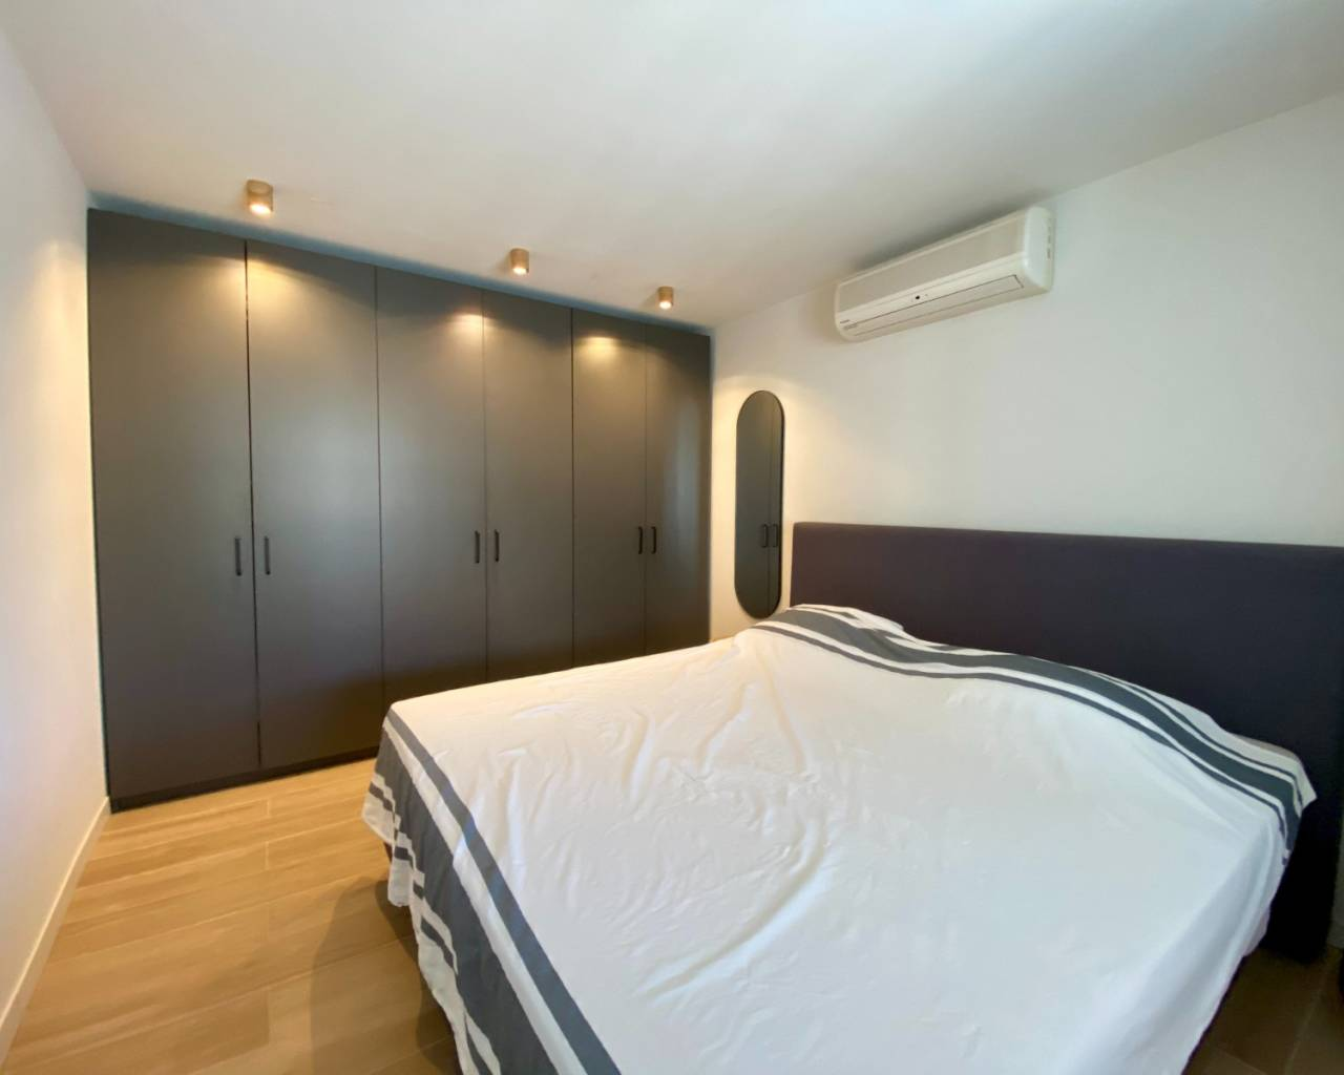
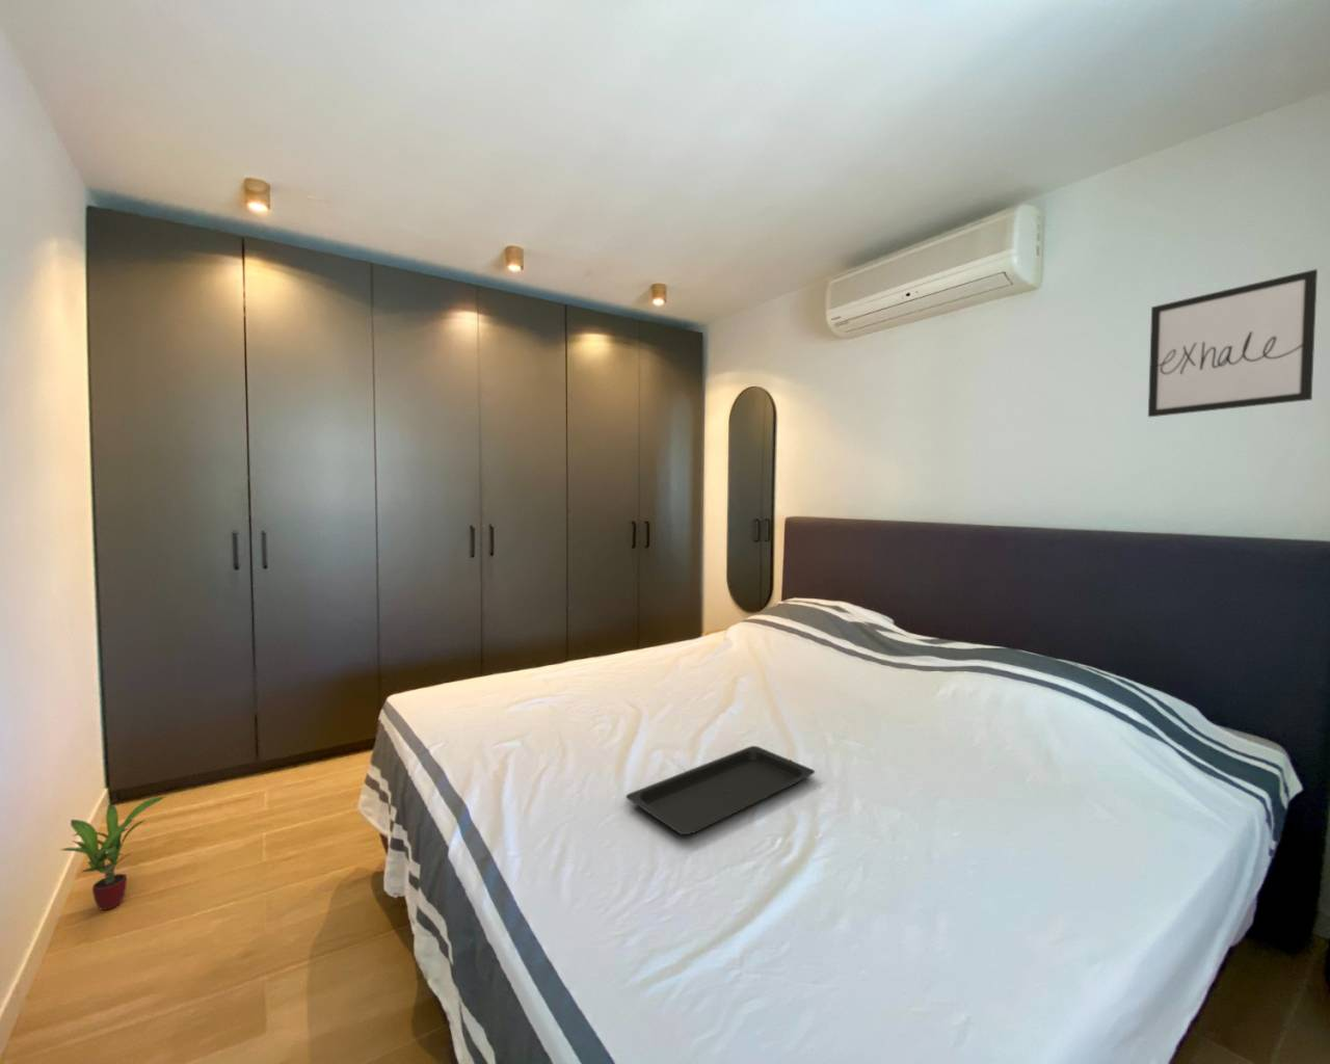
+ wall art [1148,268,1318,418]
+ potted plant [60,796,166,911]
+ serving tray [624,745,815,835]
